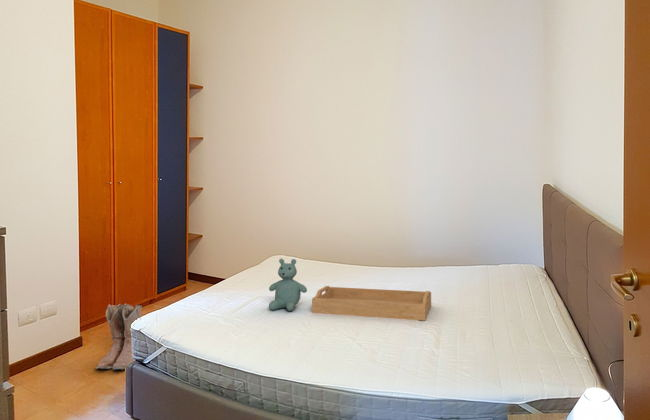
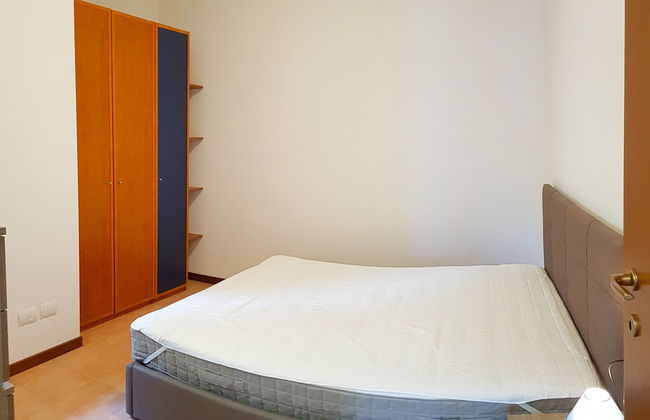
- boots [94,303,143,371]
- serving tray [311,285,432,322]
- stuffed bear [268,258,308,312]
